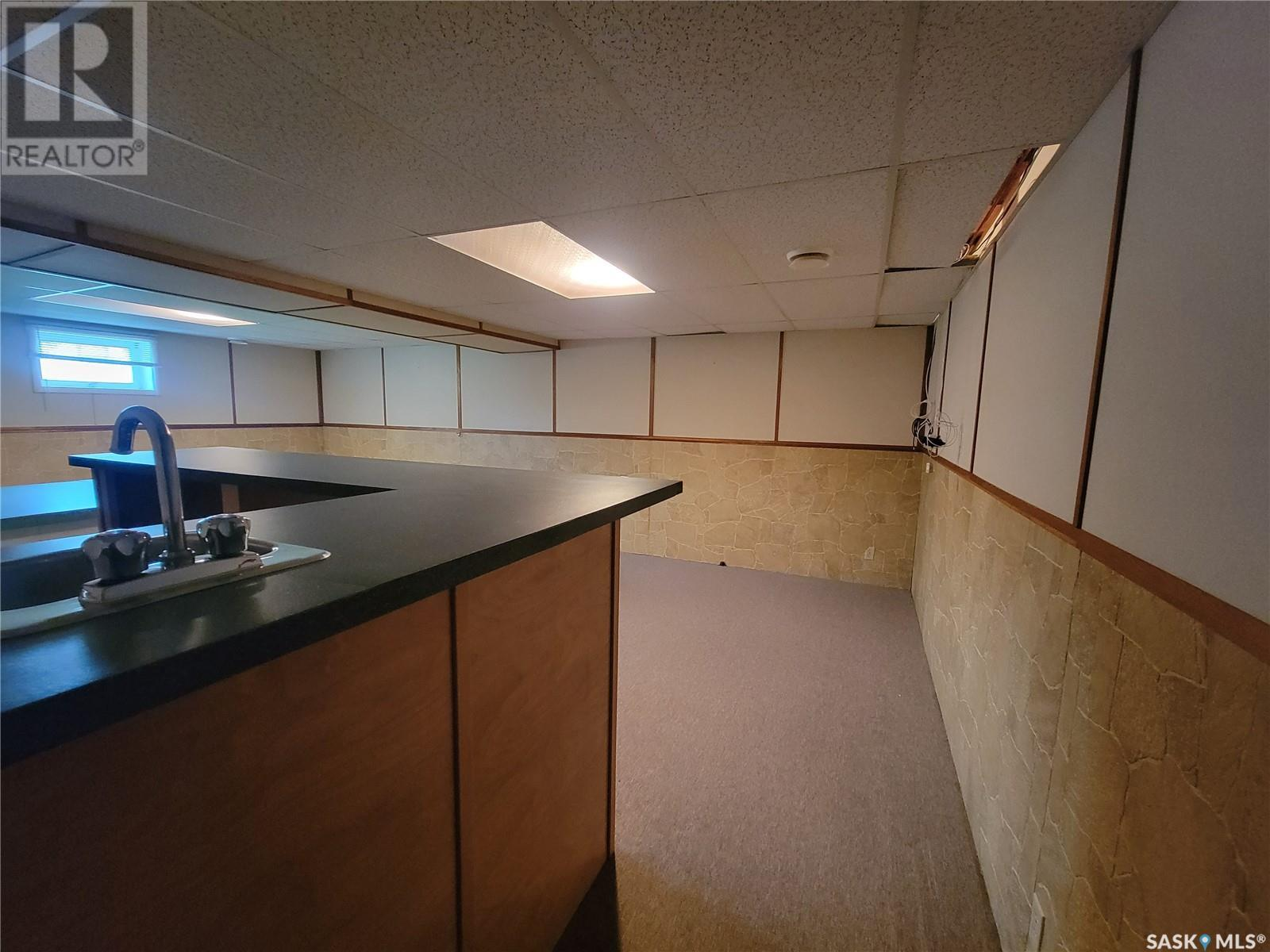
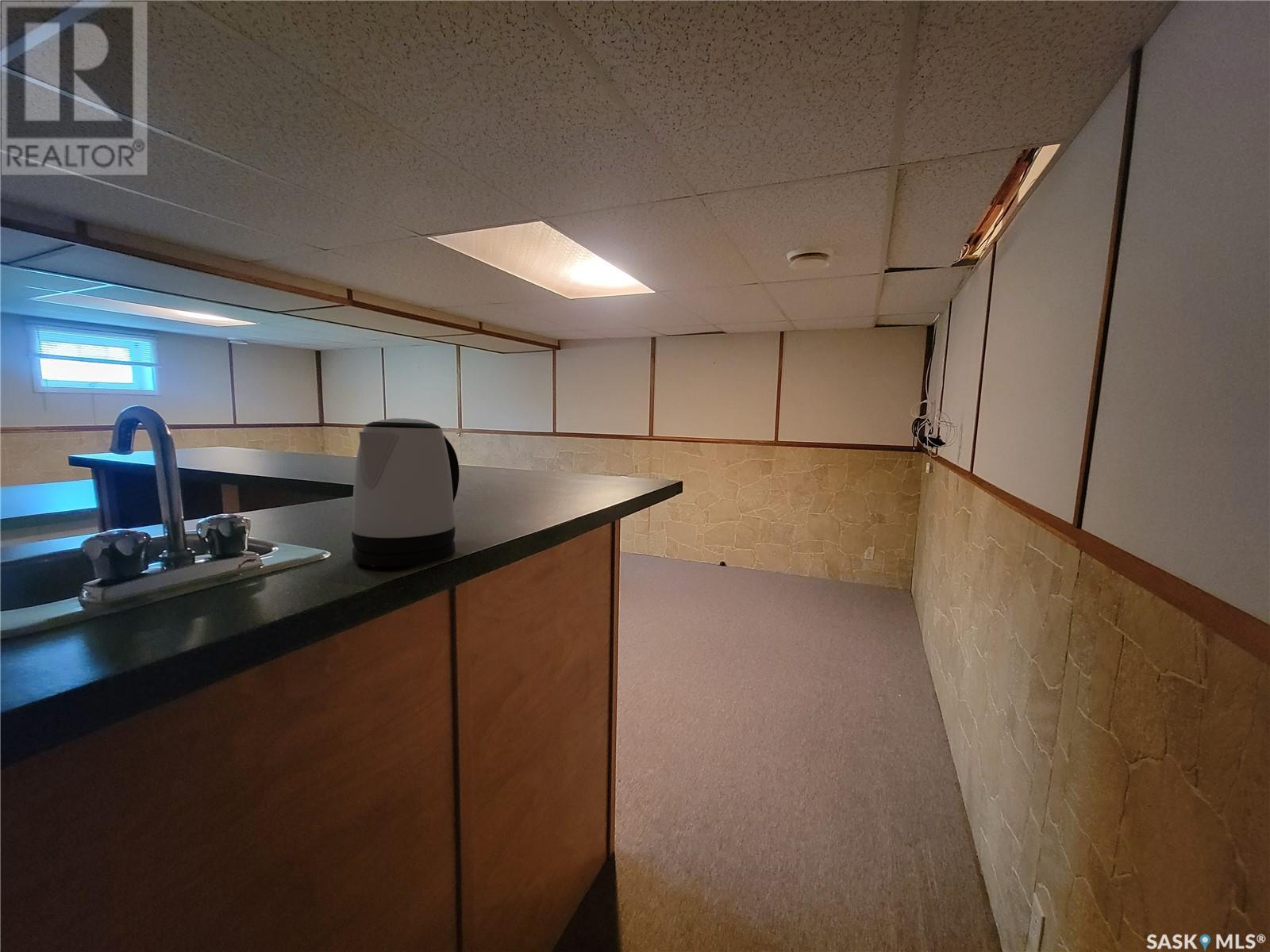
+ kettle [351,417,460,567]
